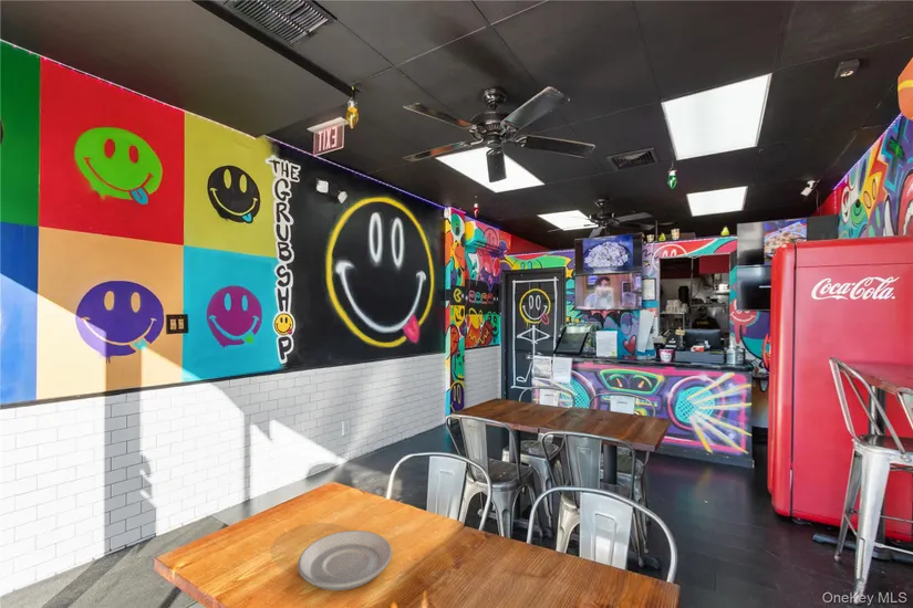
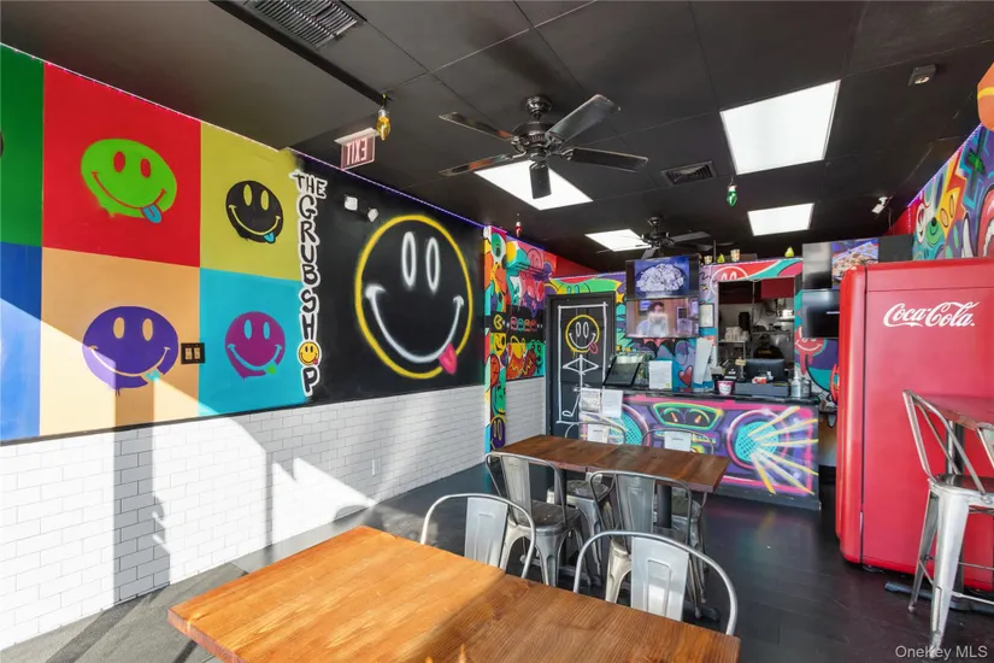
- plate [297,530,393,591]
